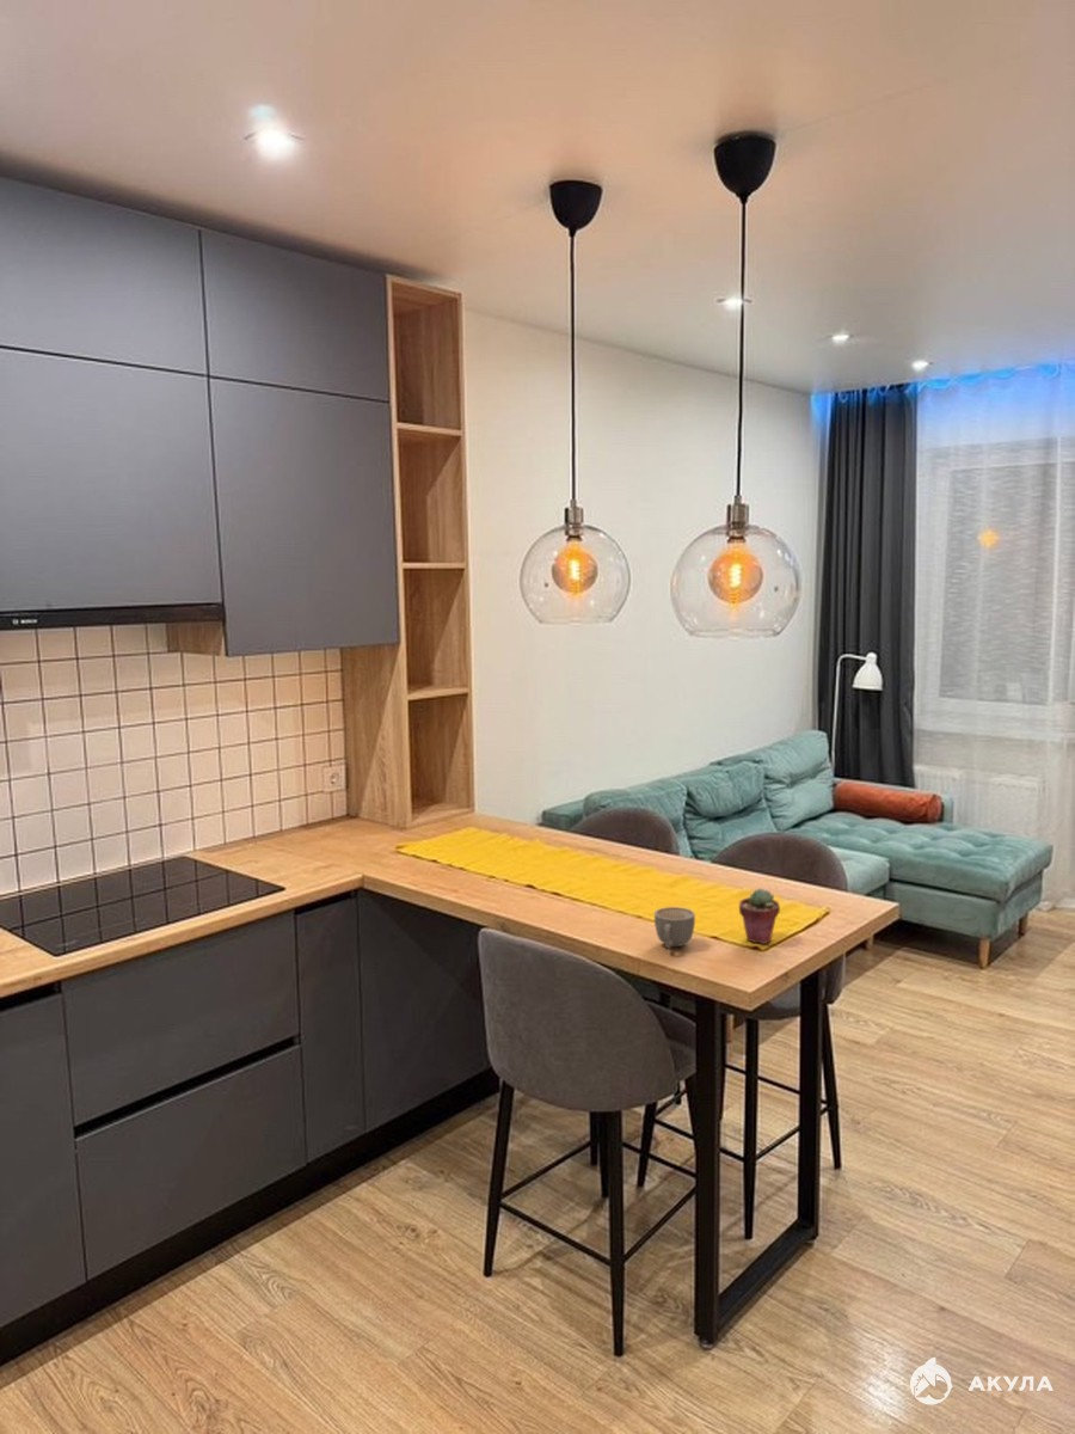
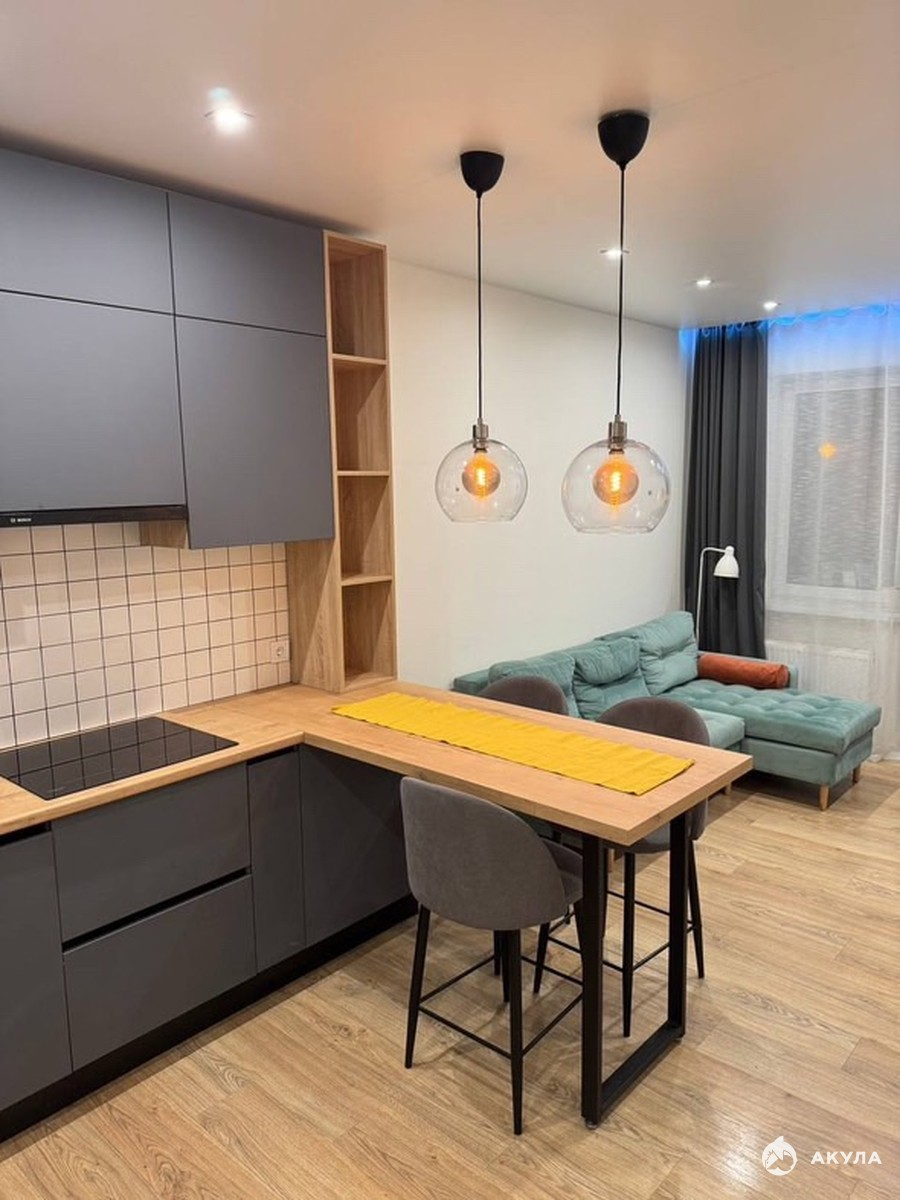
- mug [653,906,696,949]
- potted succulent [738,888,781,945]
